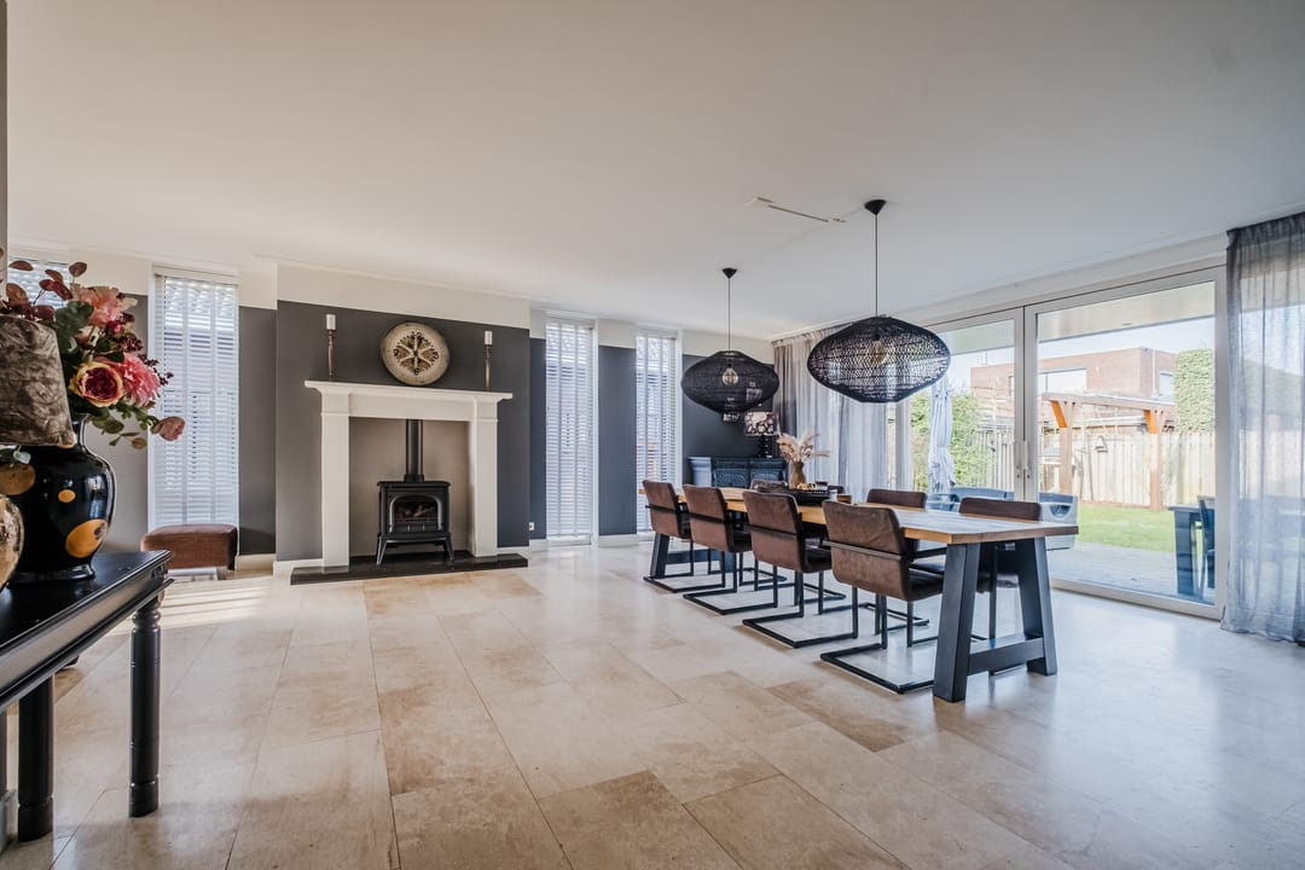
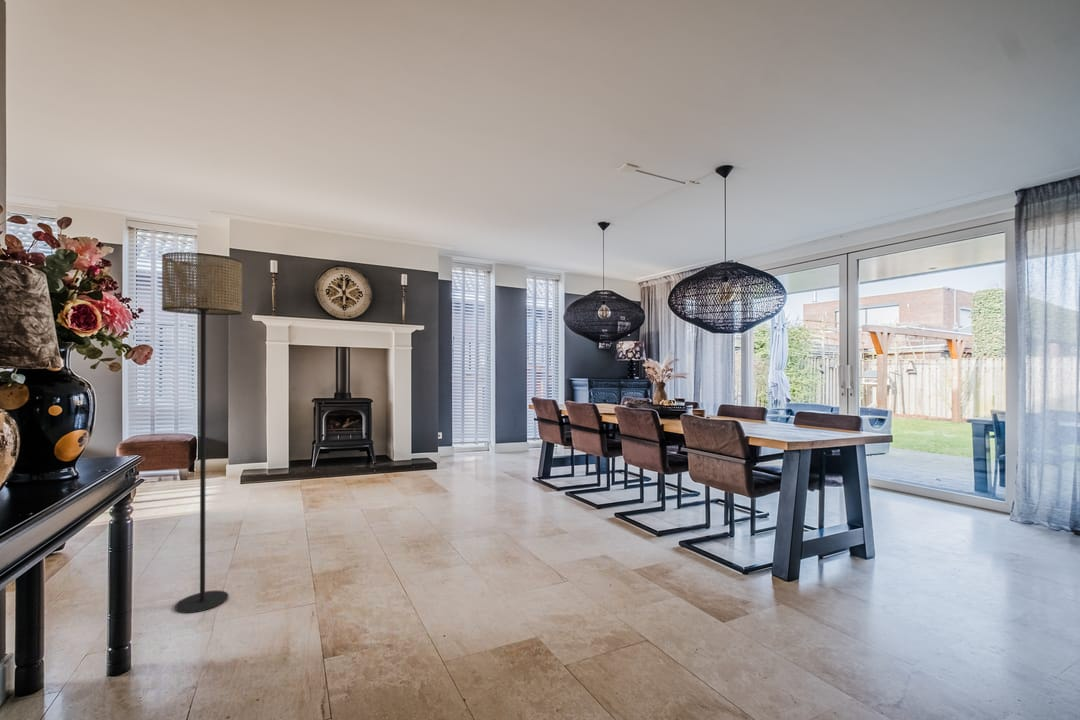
+ floor lamp [161,251,243,614]
